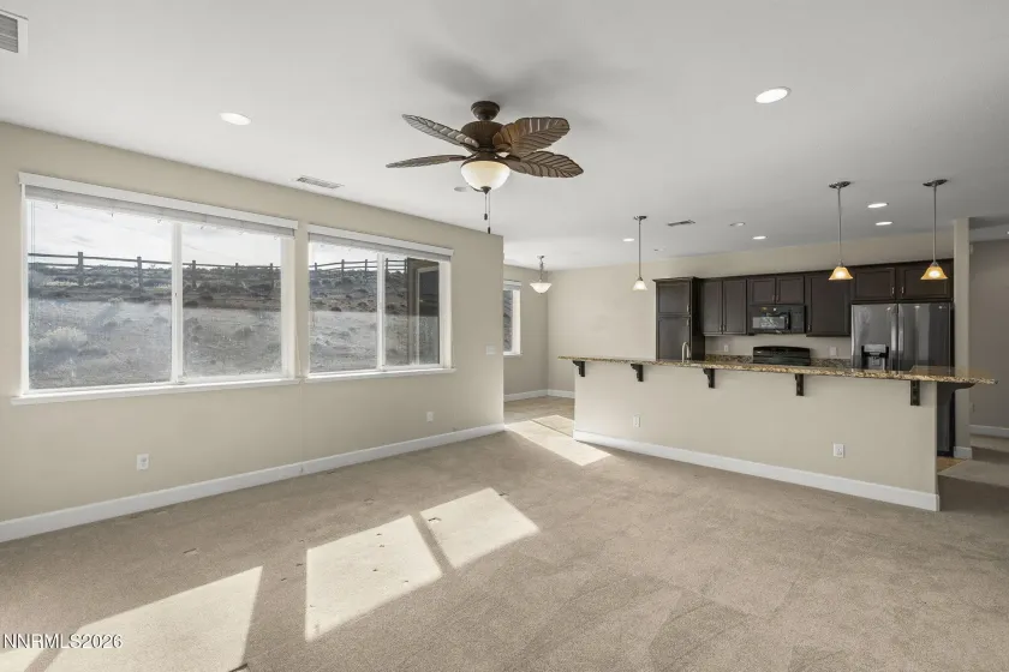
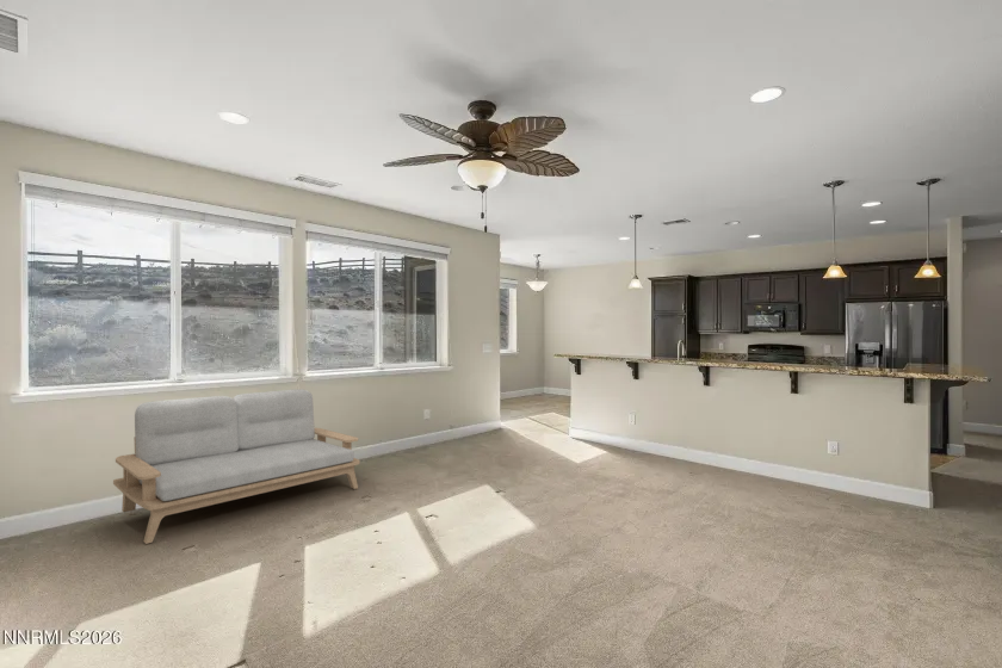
+ loveseat [112,388,361,545]
